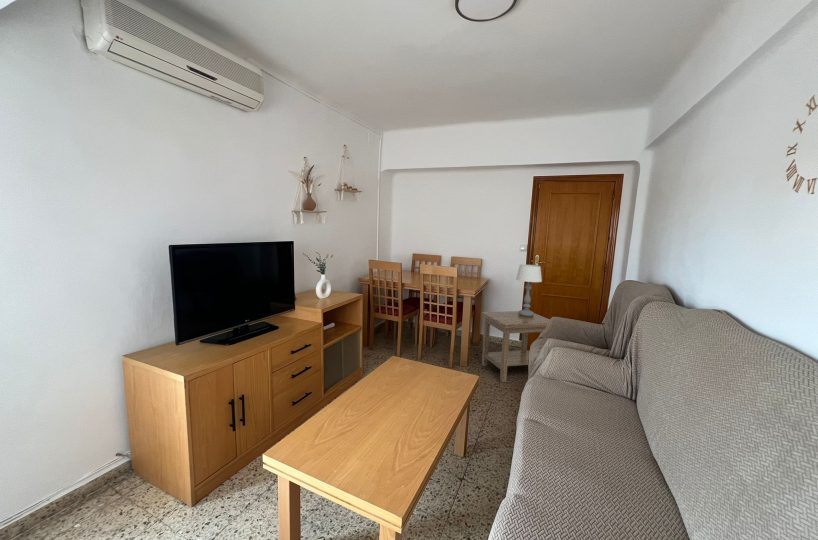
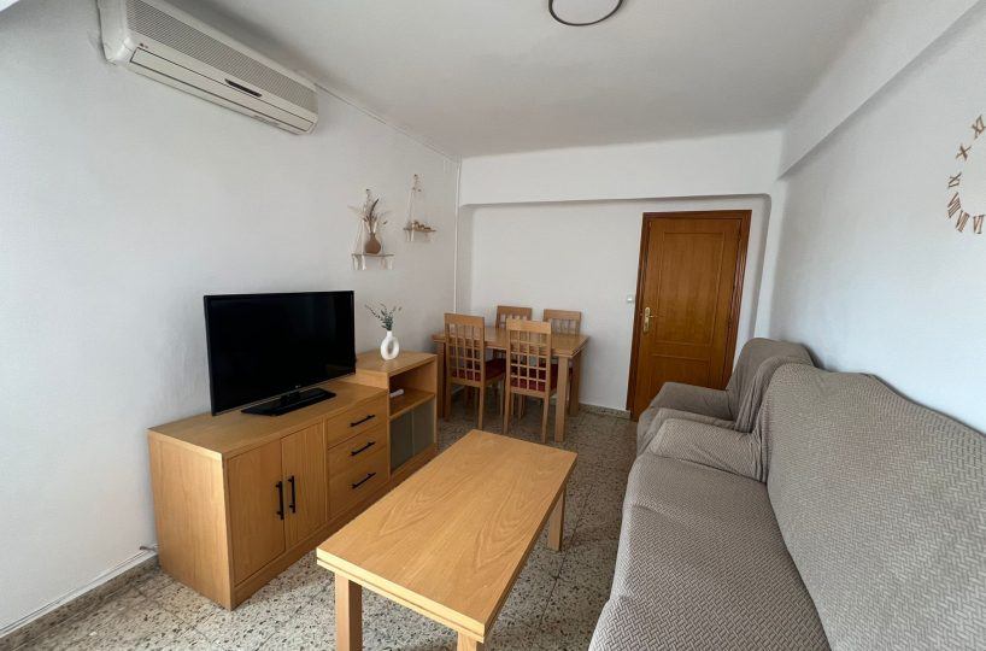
- side table [481,310,551,383]
- table lamp [515,264,543,317]
